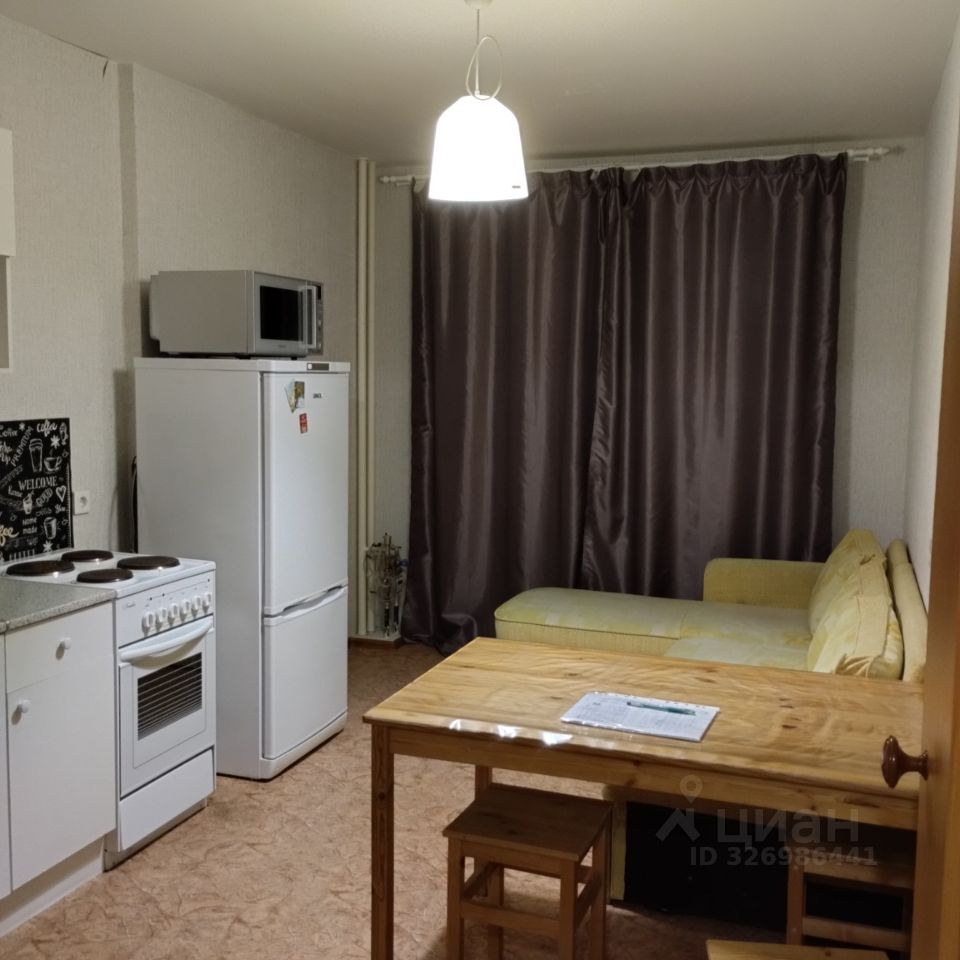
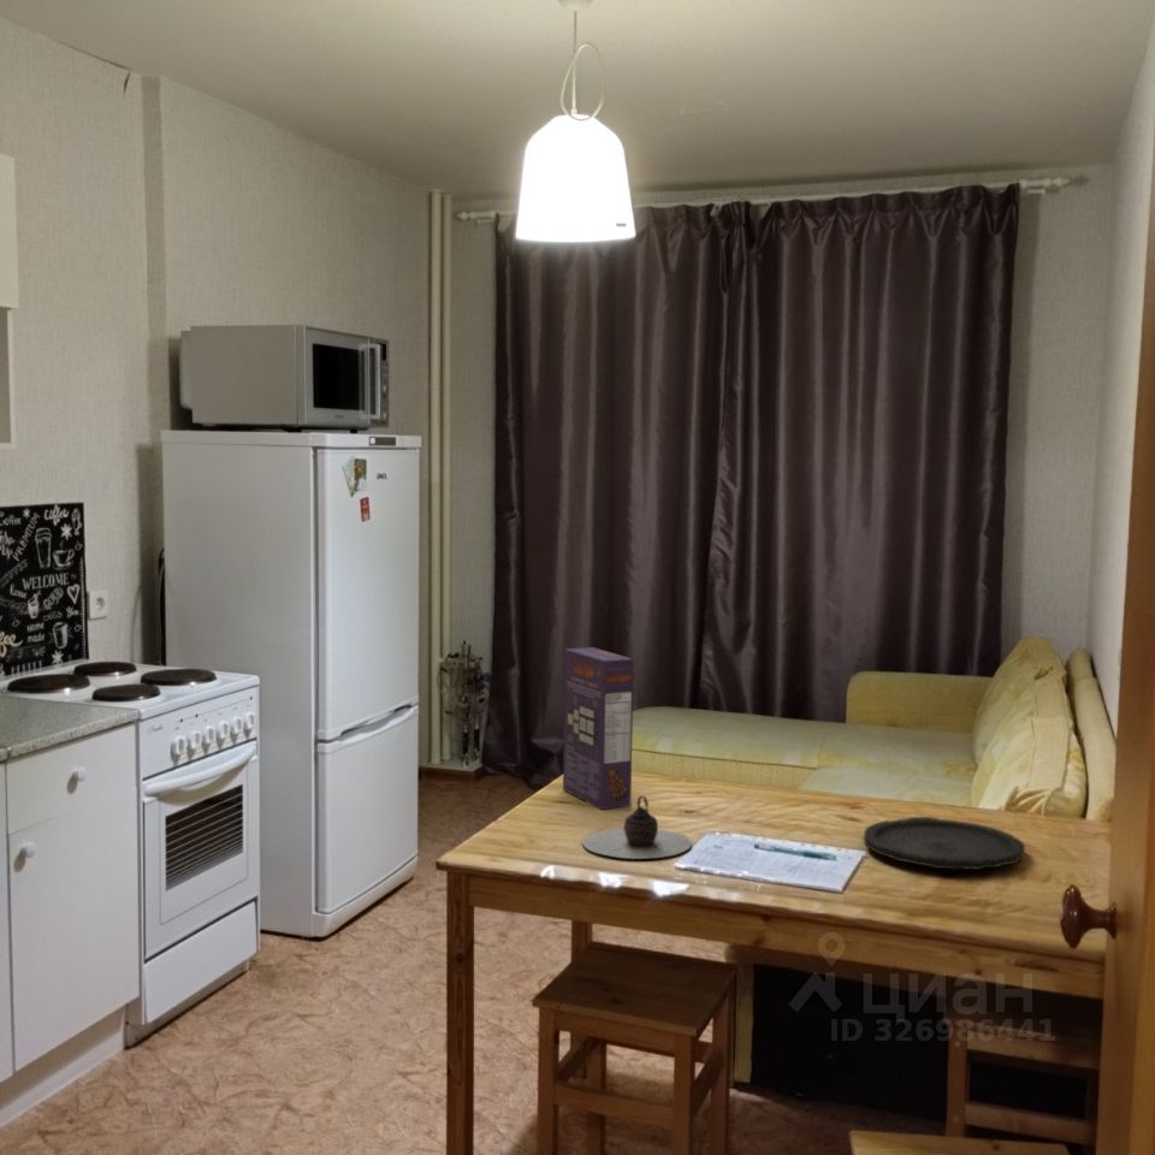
+ teapot [581,795,693,860]
+ plate [863,816,1026,871]
+ cereal box [562,646,635,811]
